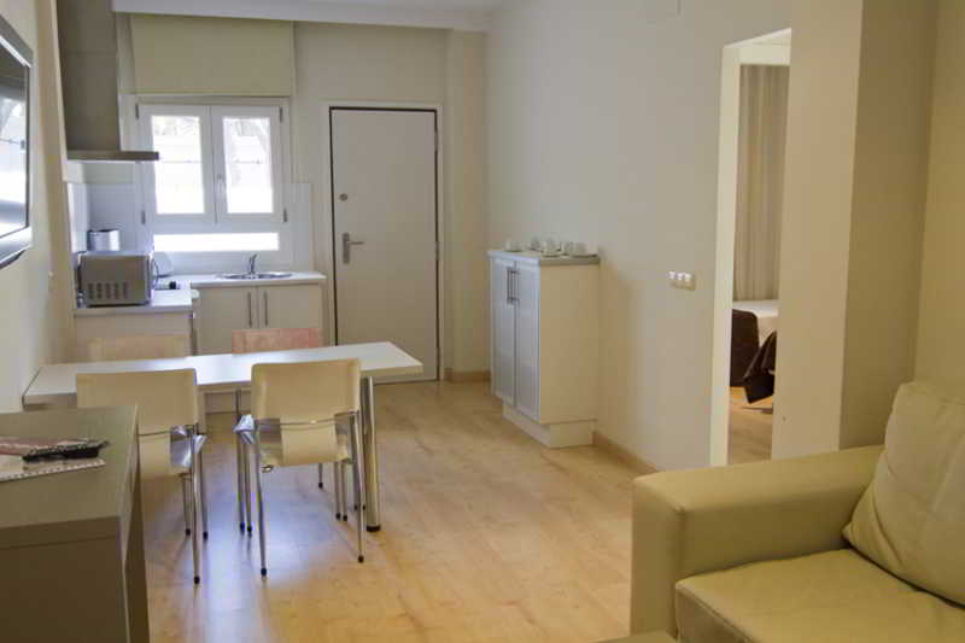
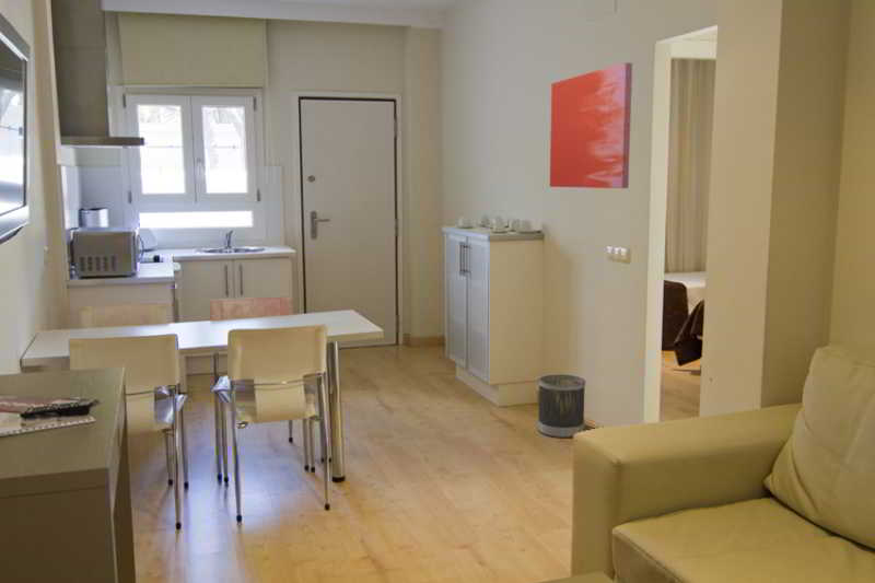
+ wall art [549,61,633,189]
+ wastebasket [537,373,586,439]
